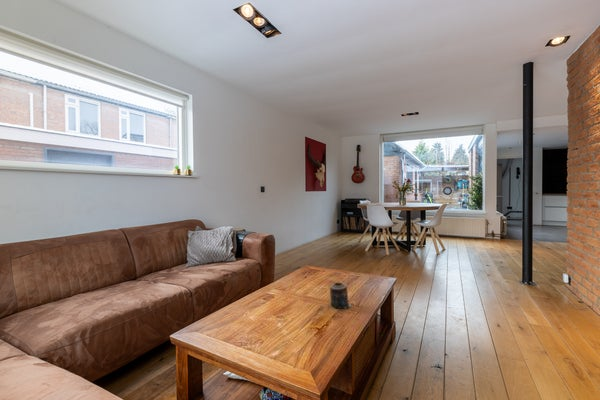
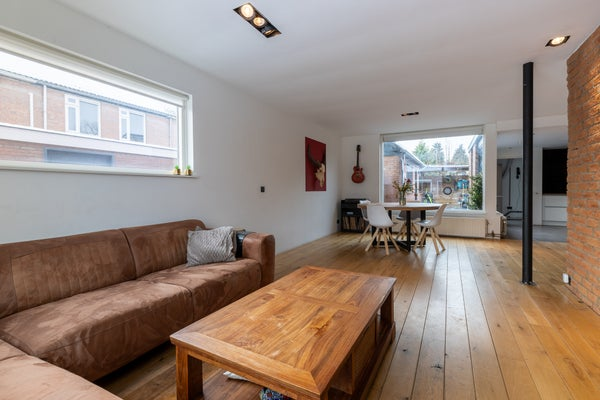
- candle [329,282,352,310]
